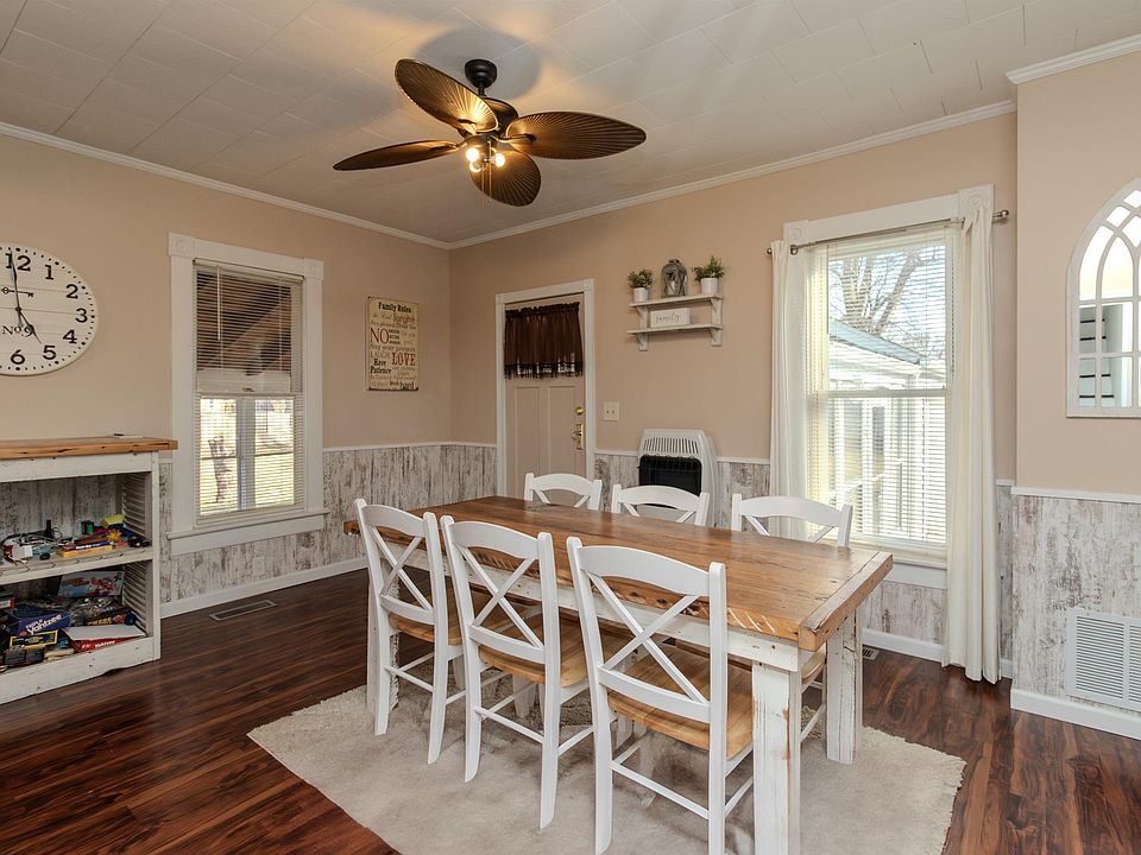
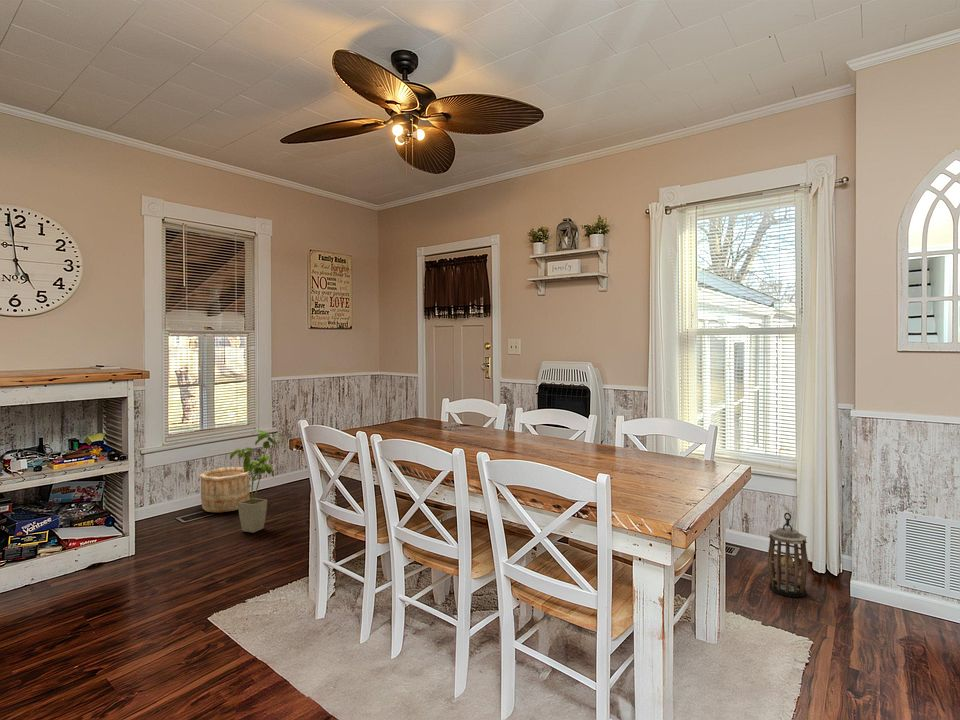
+ lantern [767,512,809,598]
+ wooden bucket [198,466,251,514]
+ house plant [229,430,287,534]
